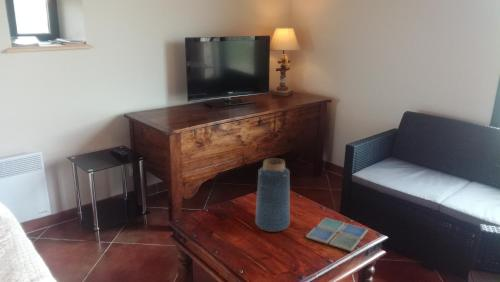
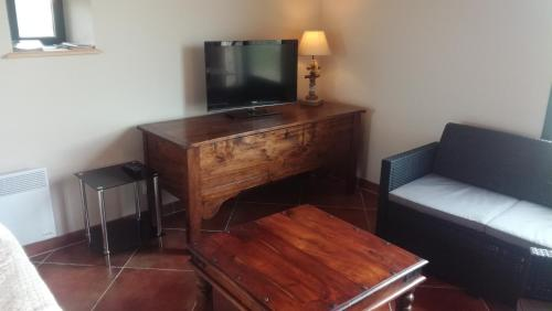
- vase [254,157,291,233]
- drink coaster [305,217,369,252]
